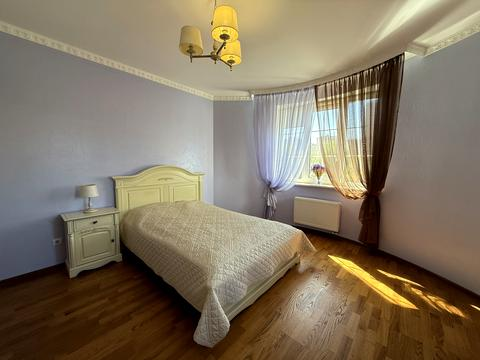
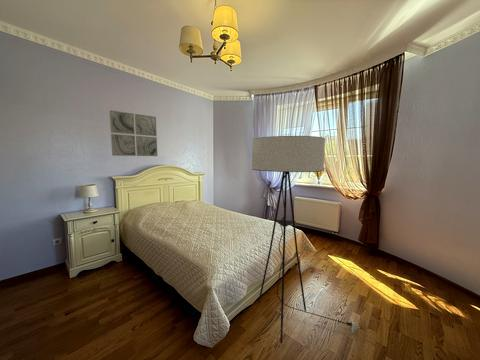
+ floor lamp [251,135,361,344]
+ wall art [108,109,158,157]
